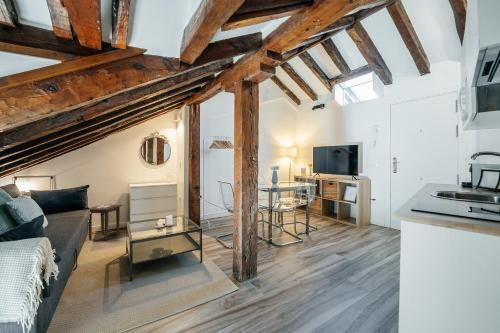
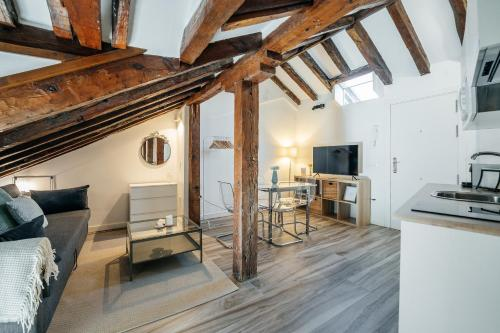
- side table [87,204,124,241]
